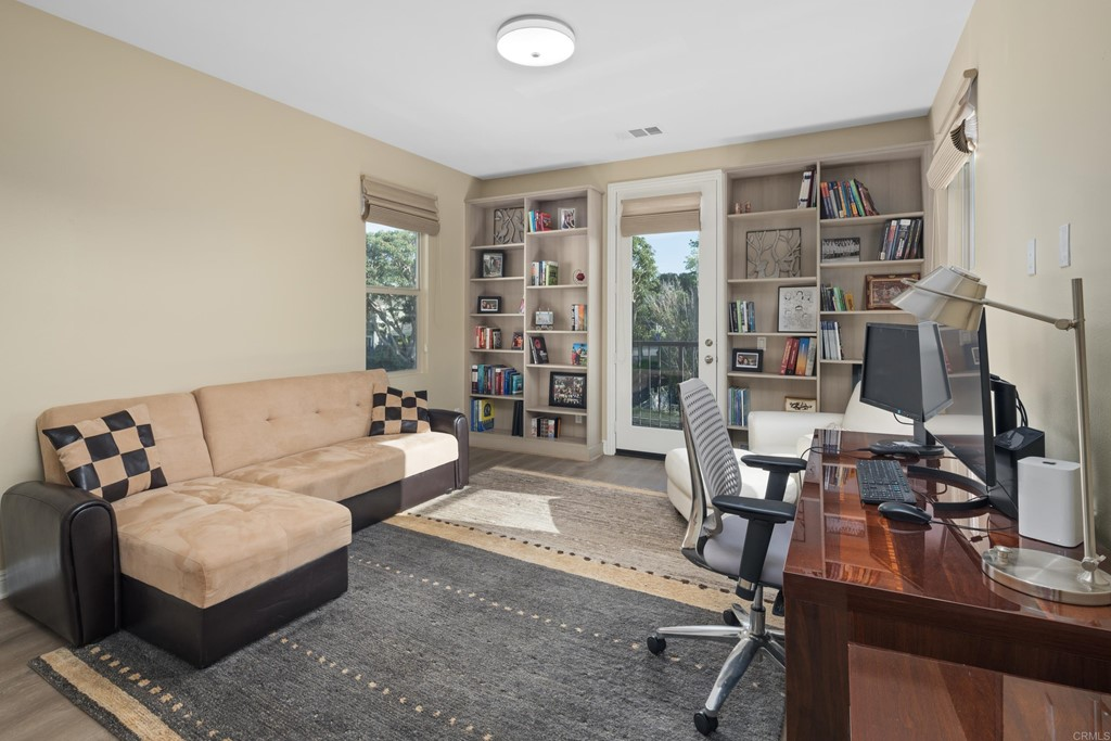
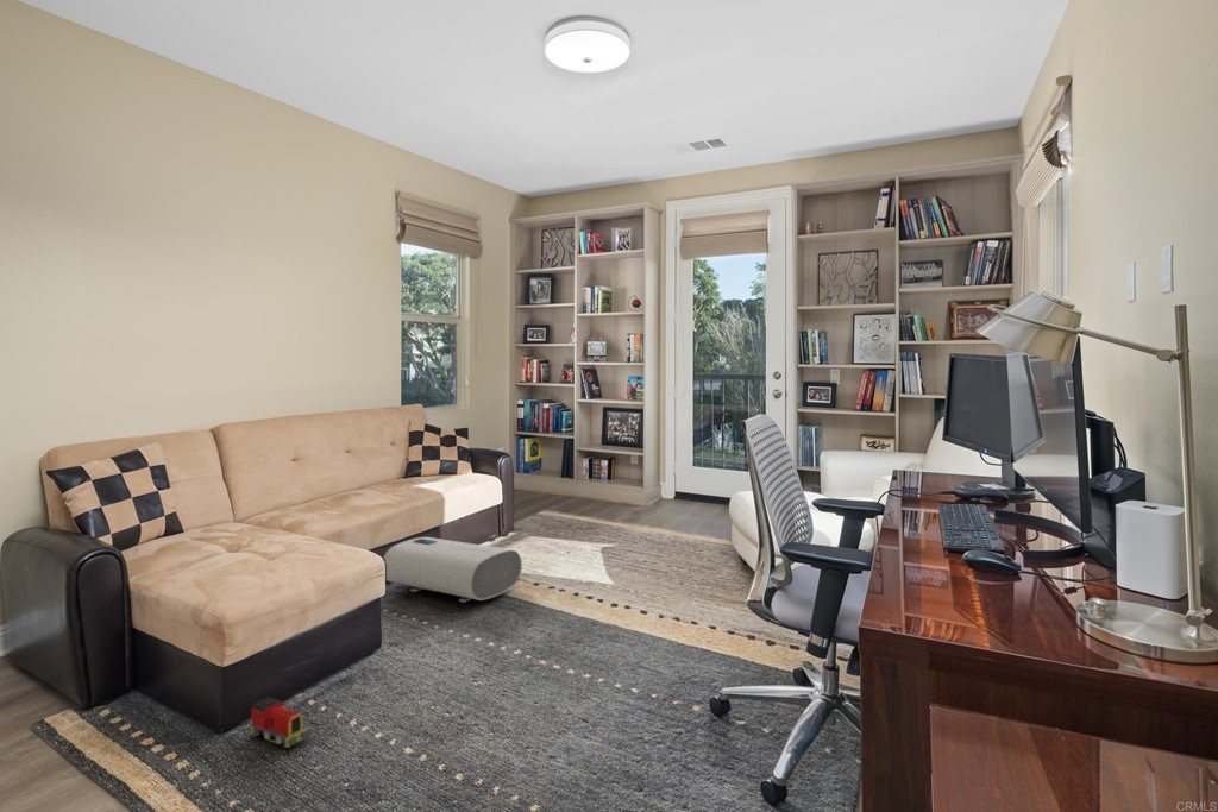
+ toy train [249,697,310,749]
+ water heater [383,536,523,603]
